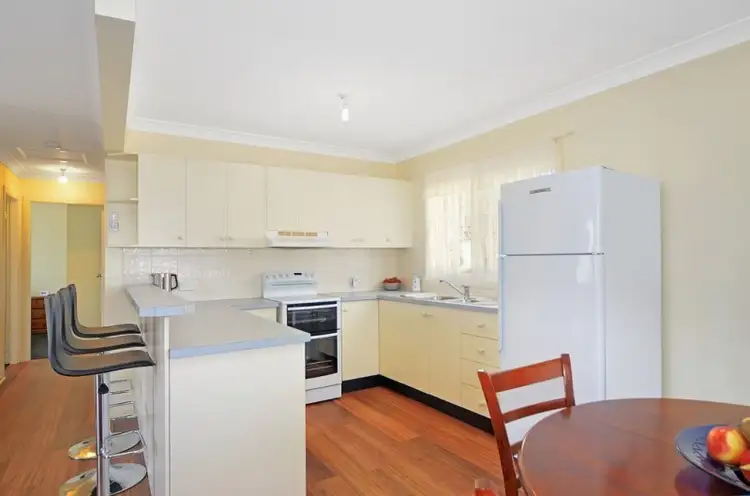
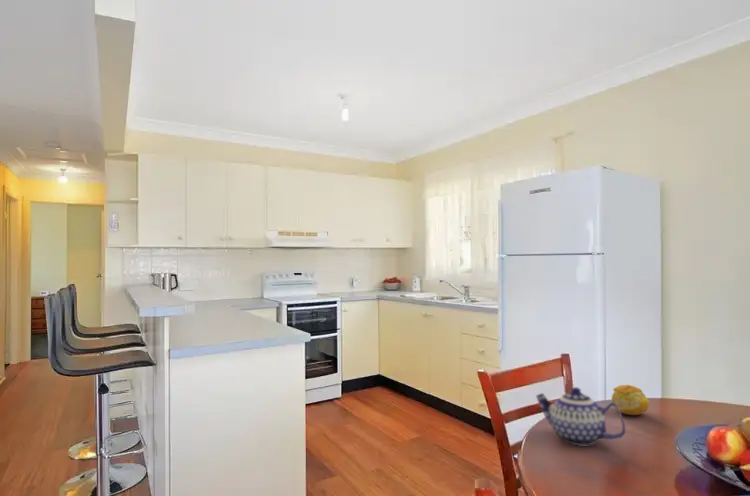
+ fruit [611,384,650,416]
+ teapot [535,386,626,446]
